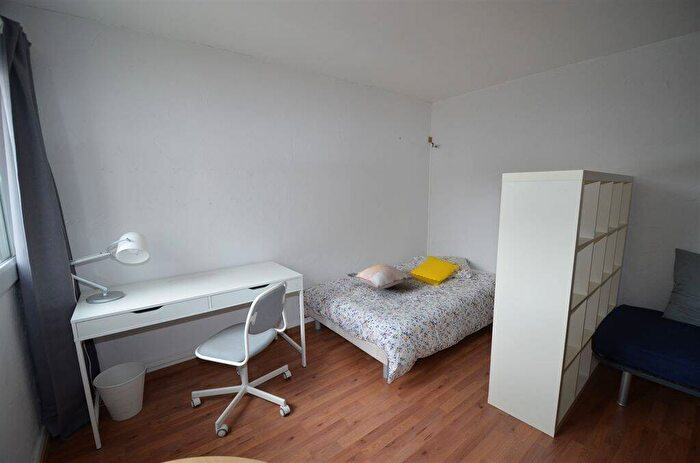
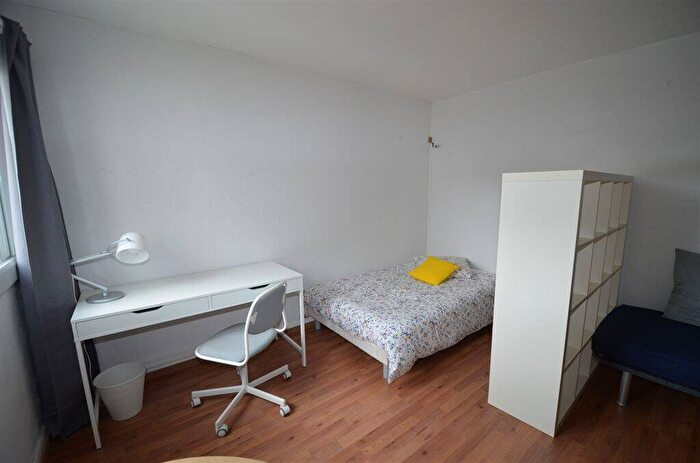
- decorative pillow [347,264,416,290]
